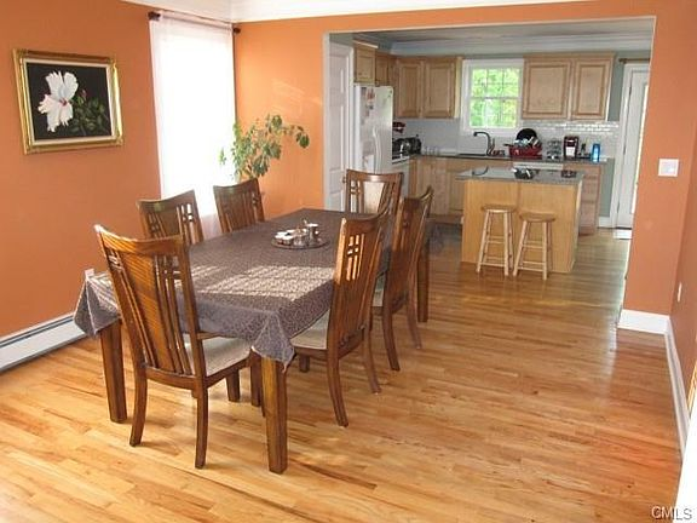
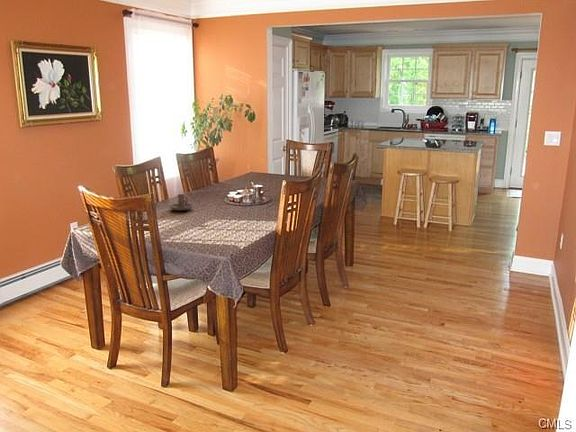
+ candle holder [169,193,194,211]
